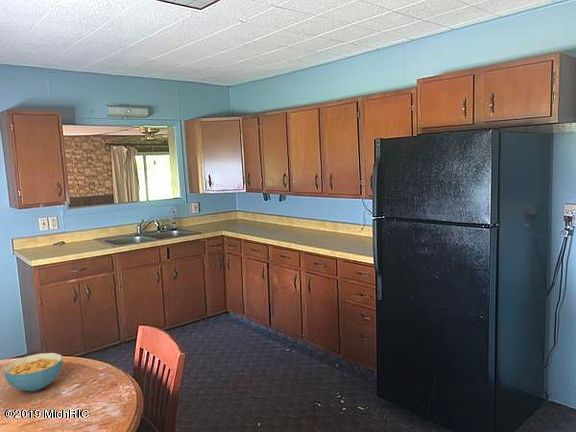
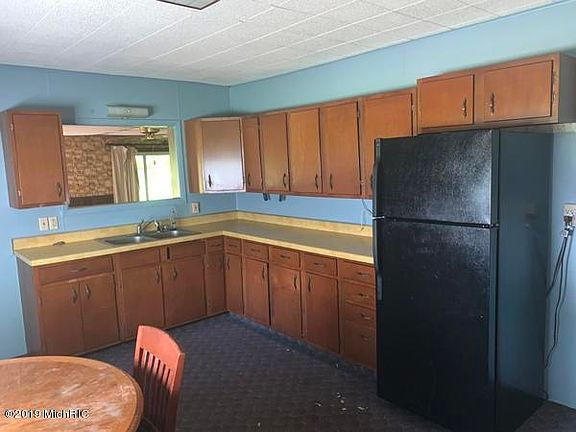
- cereal bowl [3,352,63,392]
